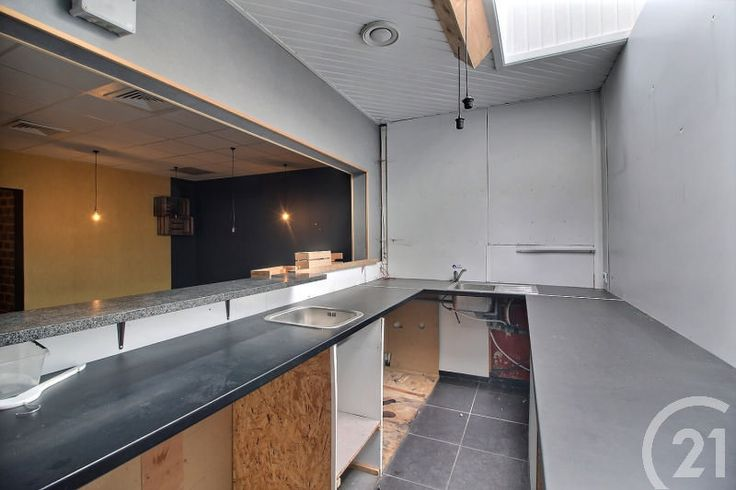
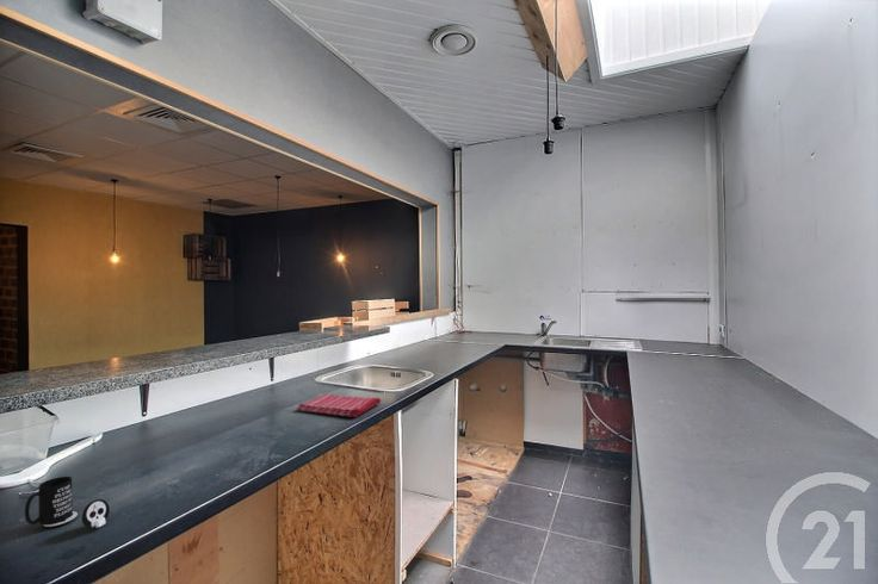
+ mug [24,476,111,529]
+ dish towel [296,393,382,418]
